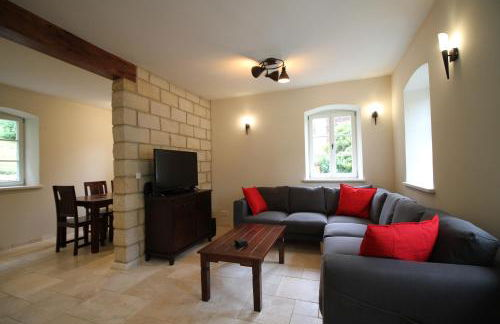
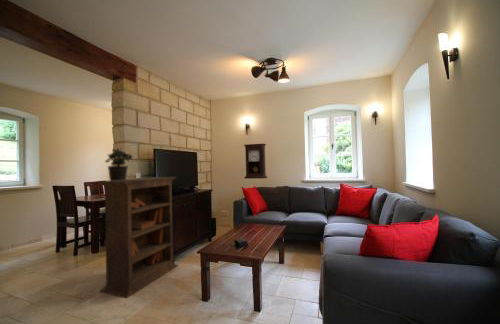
+ bookcase [95,176,179,300]
+ potted plant [104,147,134,181]
+ pendulum clock [243,143,268,180]
